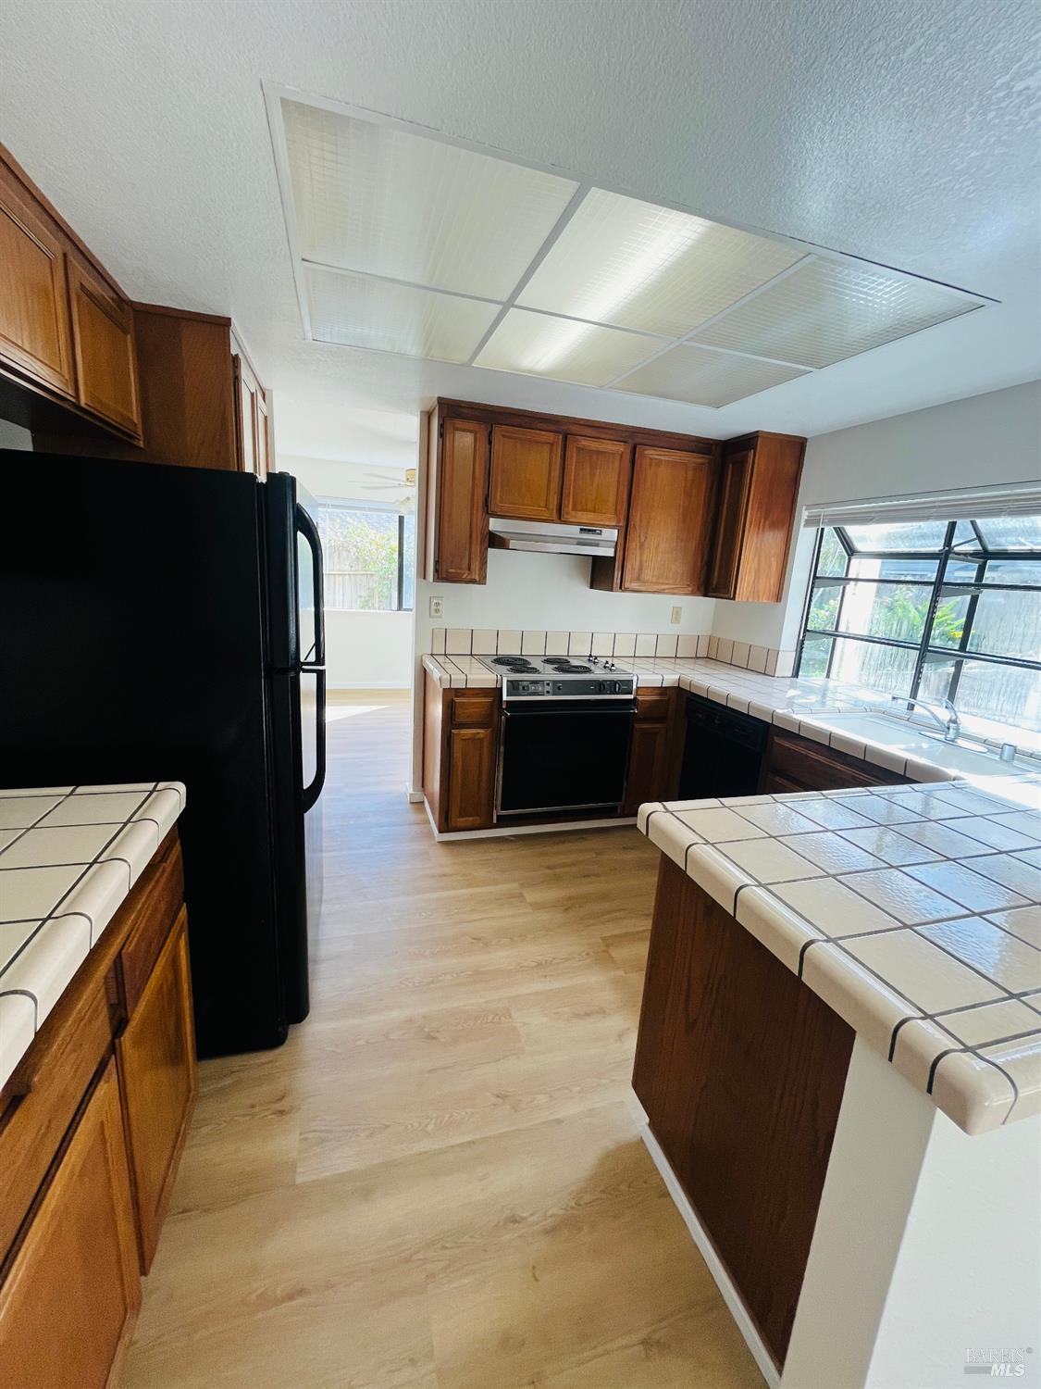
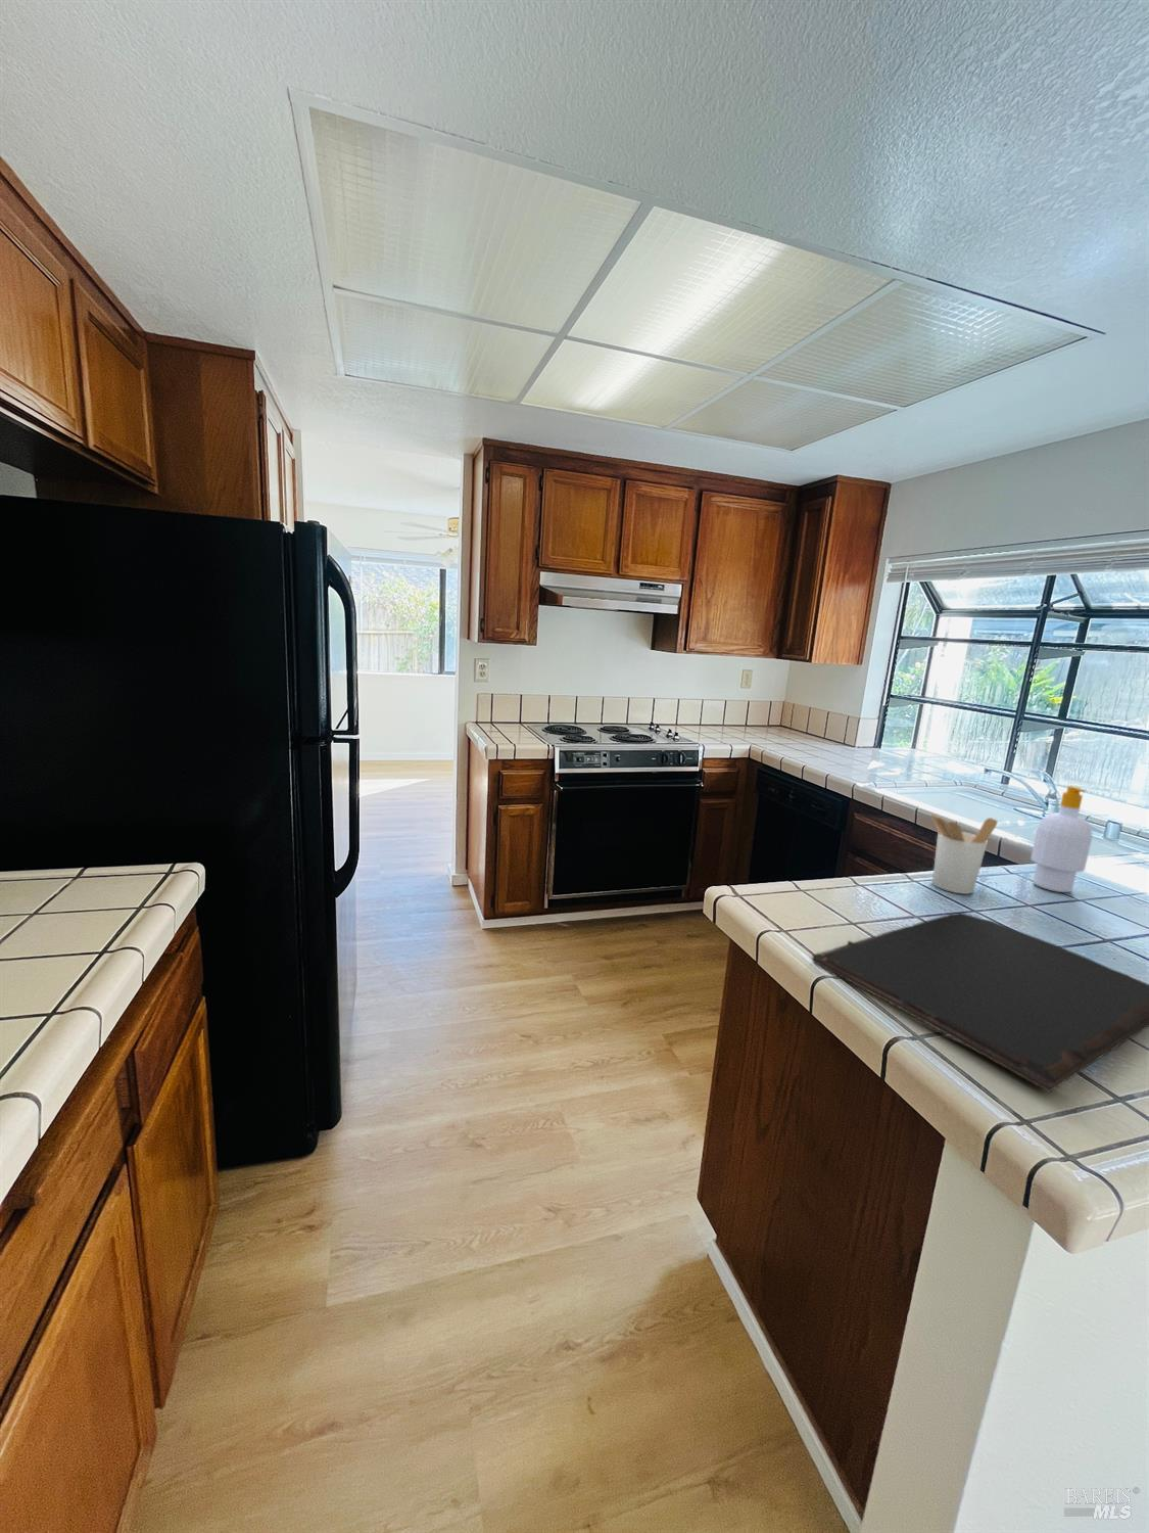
+ cutting board [811,911,1149,1094]
+ utensil holder [929,812,999,896]
+ soap bottle [1030,785,1092,893]
